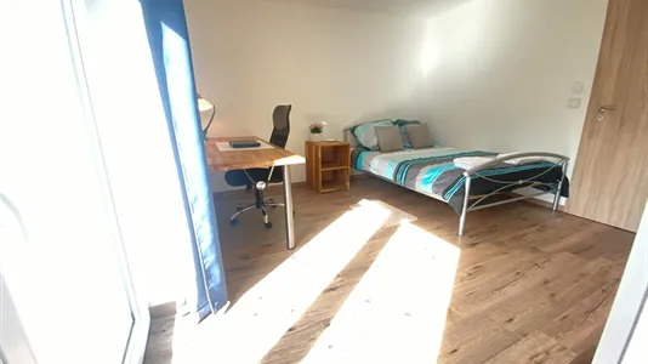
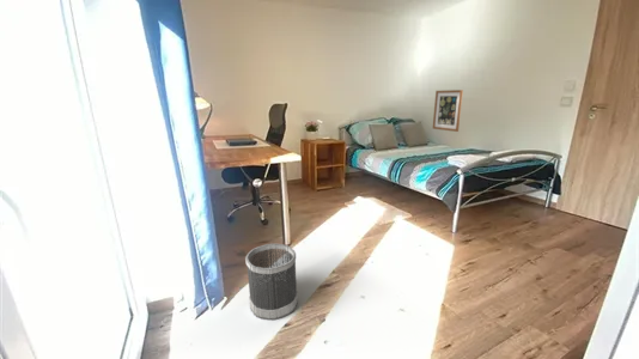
+ wall art [432,89,464,133]
+ wastebasket [244,243,299,321]
